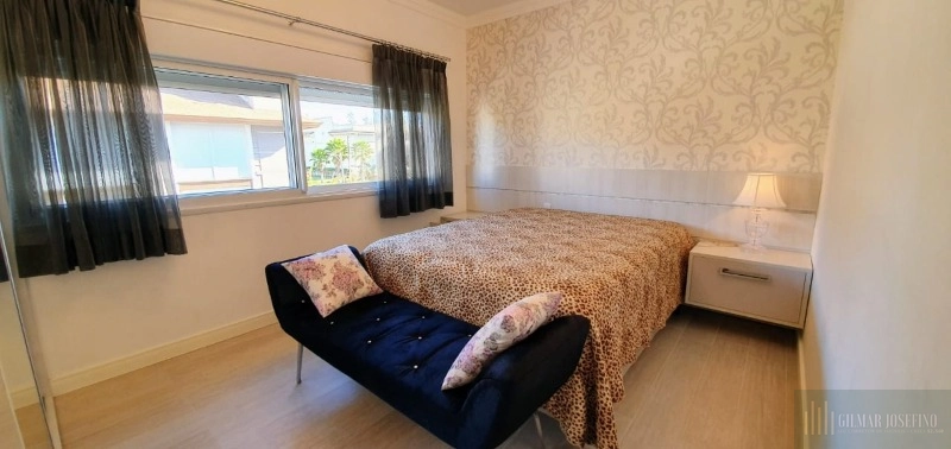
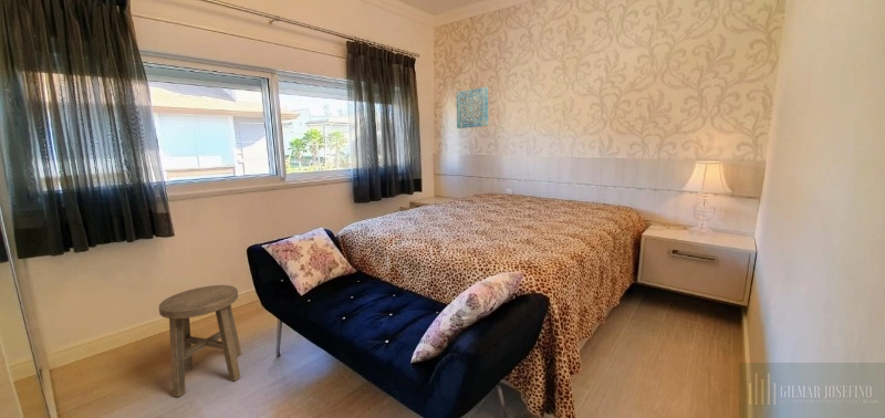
+ wall art [456,86,489,129]
+ stool [158,284,243,398]
